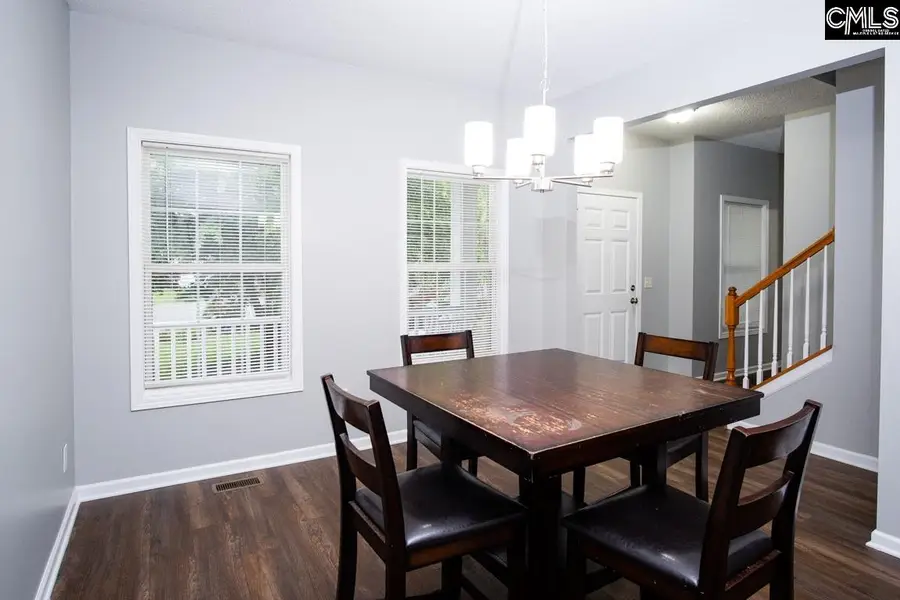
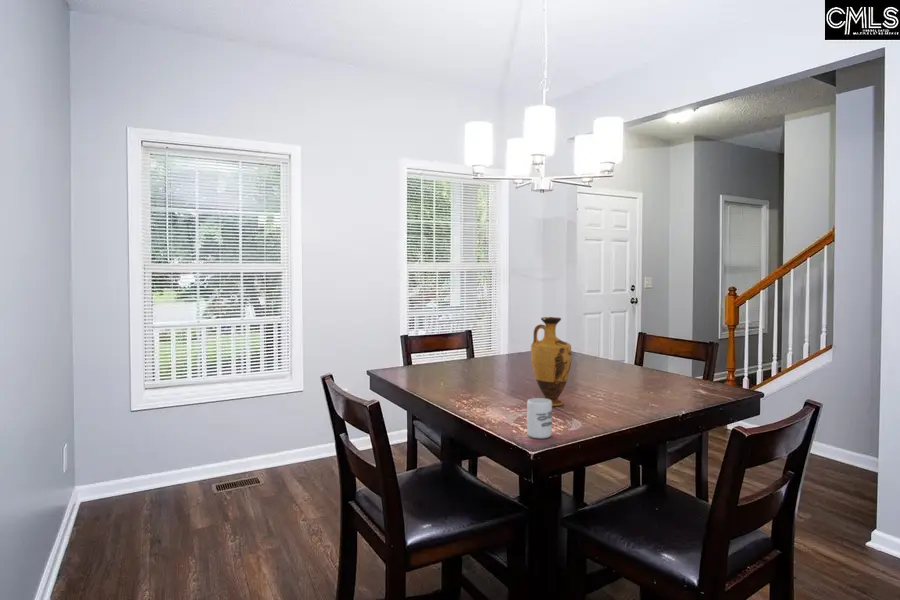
+ vase [530,316,572,407]
+ cup [526,397,553,440]
